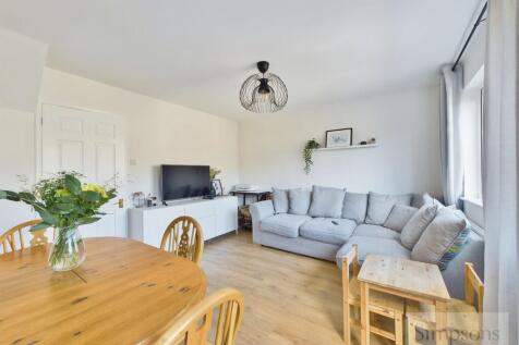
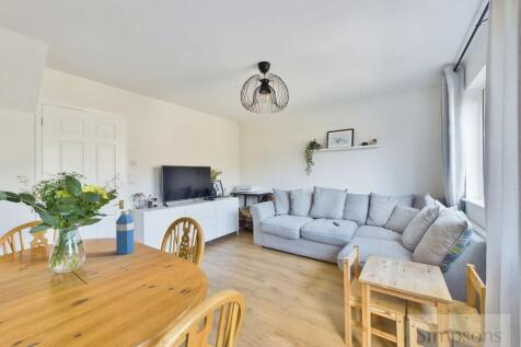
+ water bottle [115,210,135,256]
